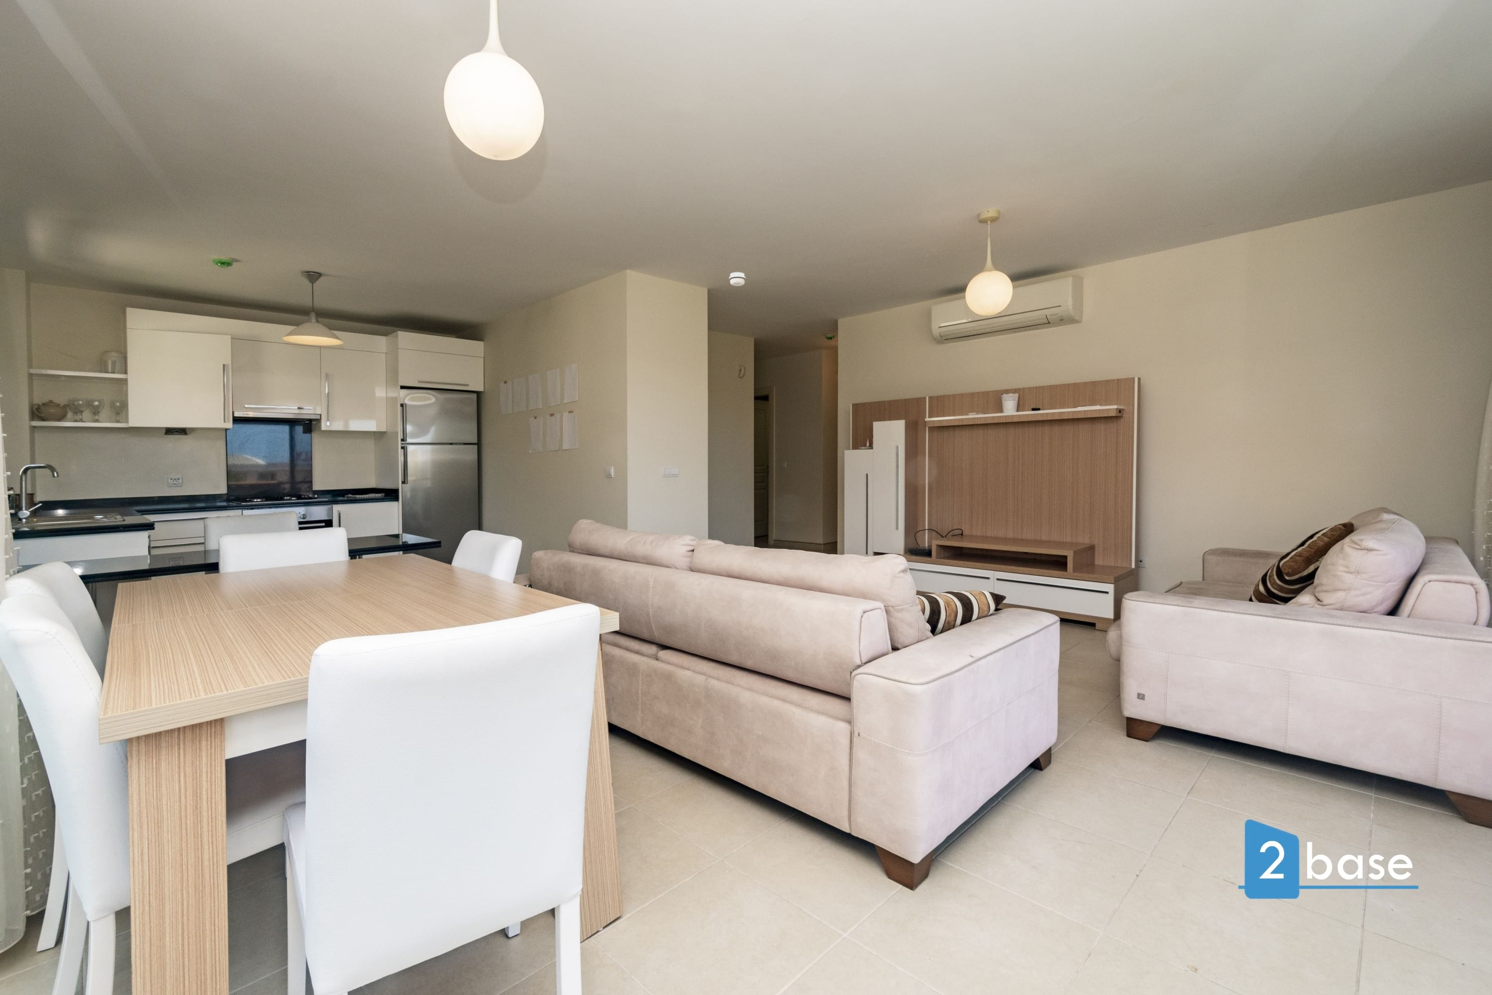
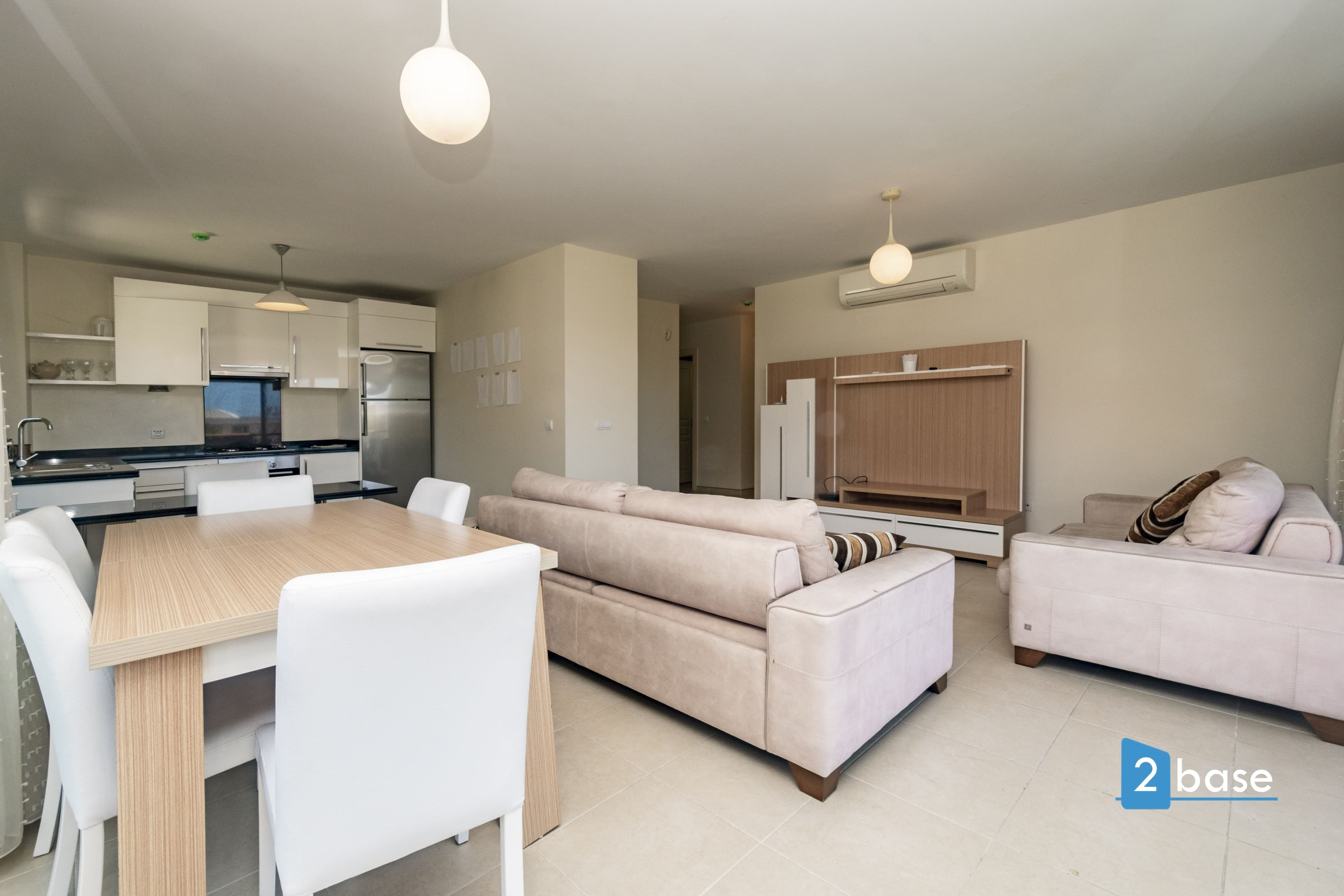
- smoke detector [728,272,746,287]
